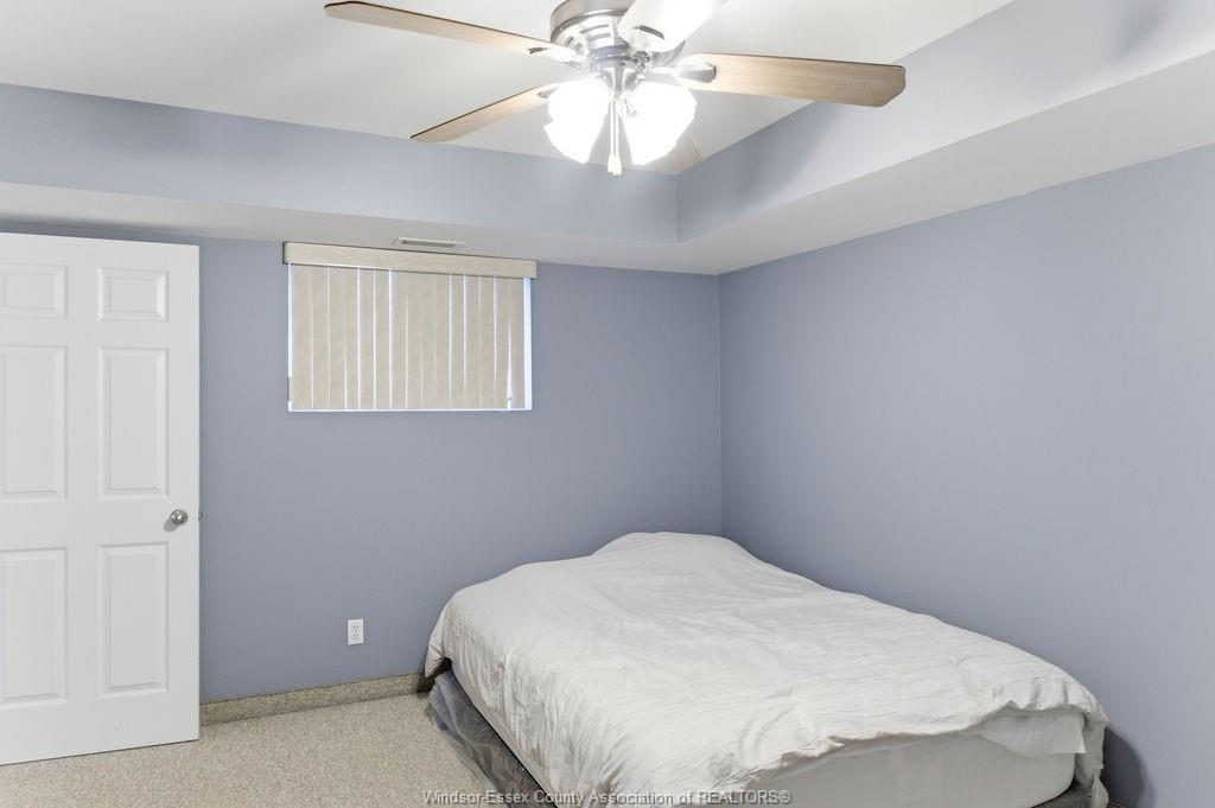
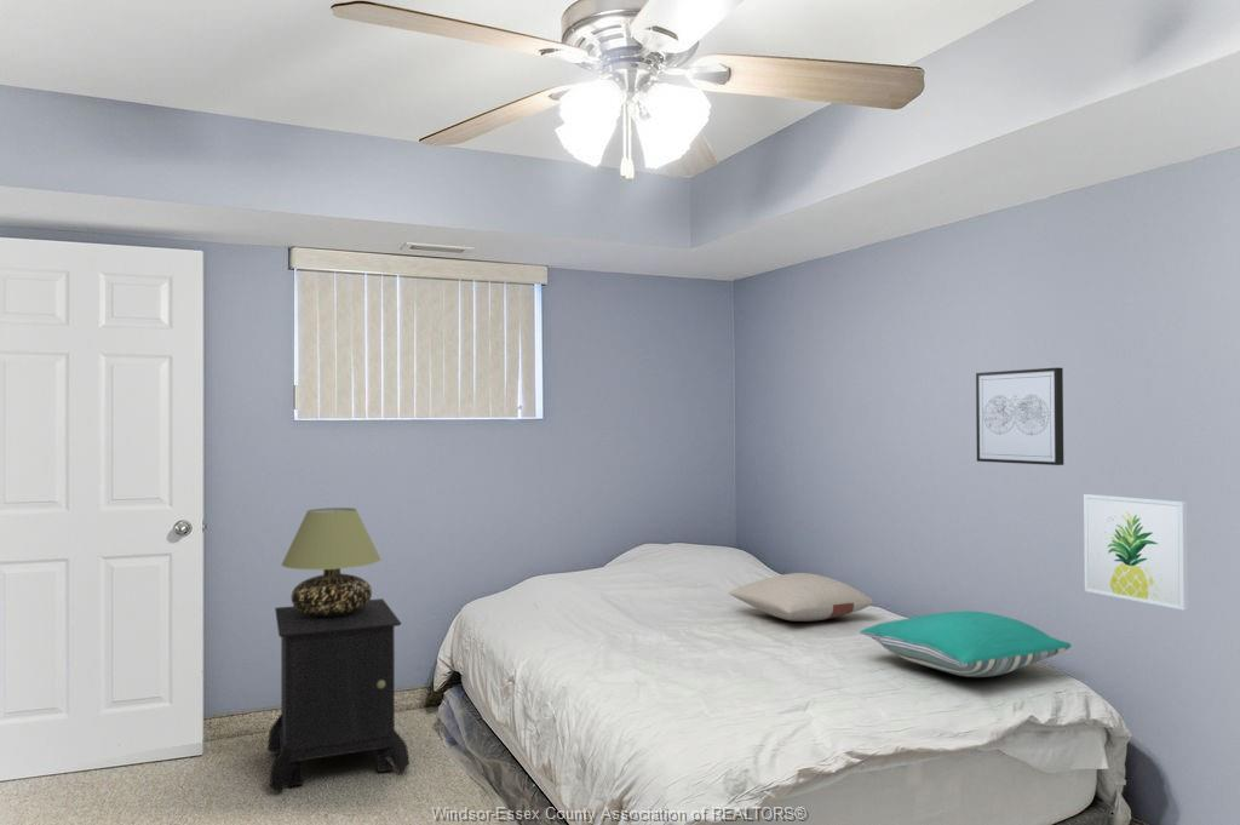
+ nightstand [266,597,411,794]
+ wall art [975,367,1064,466]
+ pillow [859,609,1073,678]
+ pillow [728,572,874,623]
+ wall art [1083,493,1189,612]
+ table lamp [280,506,383,617]
